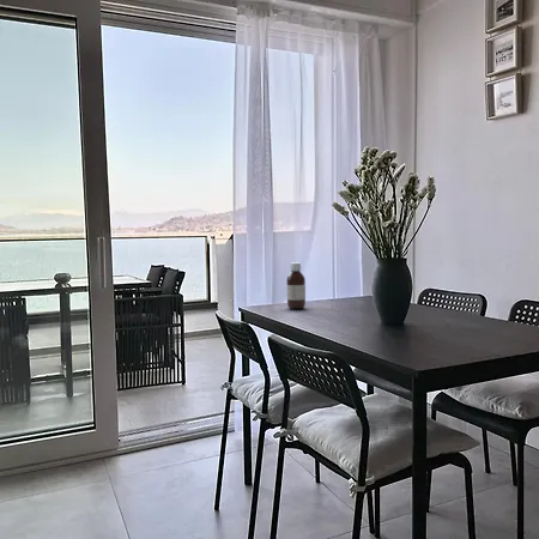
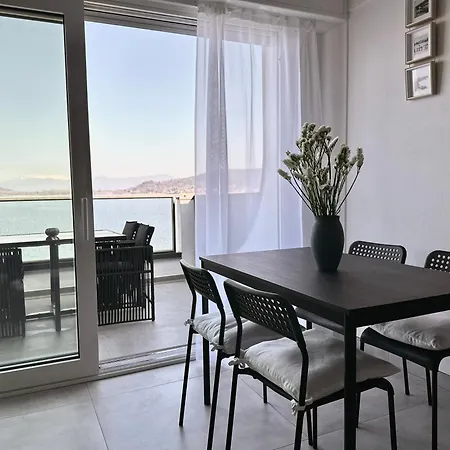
- bottle [285,261,307,310]
